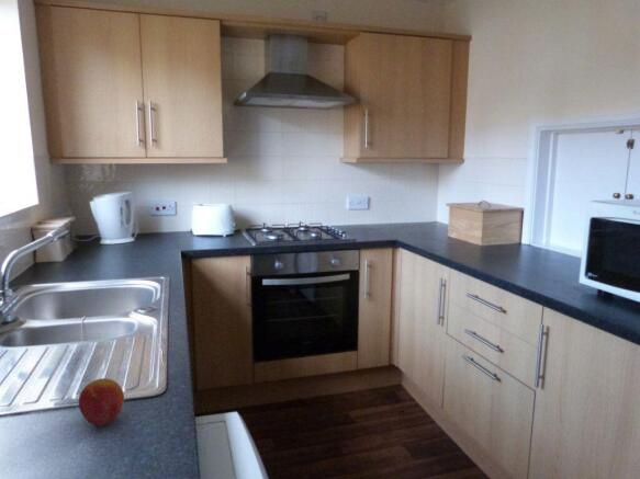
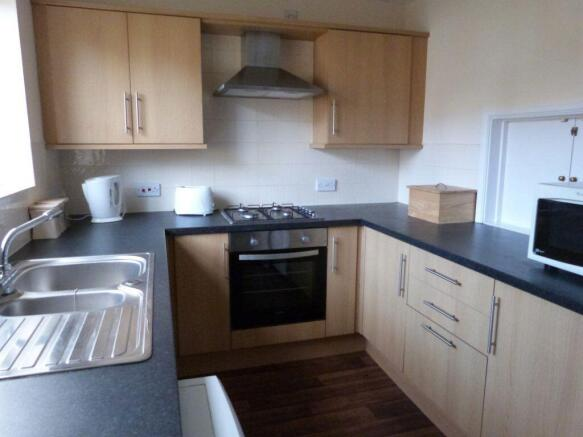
- fruit [78,377,125,427]
